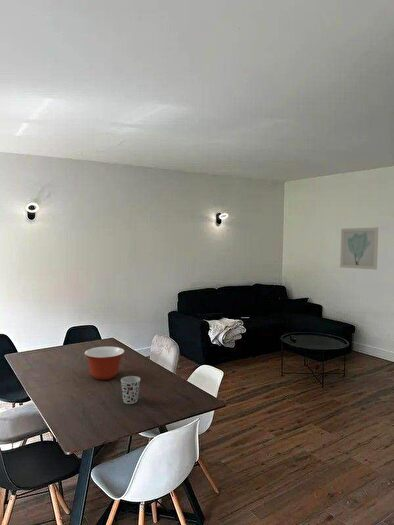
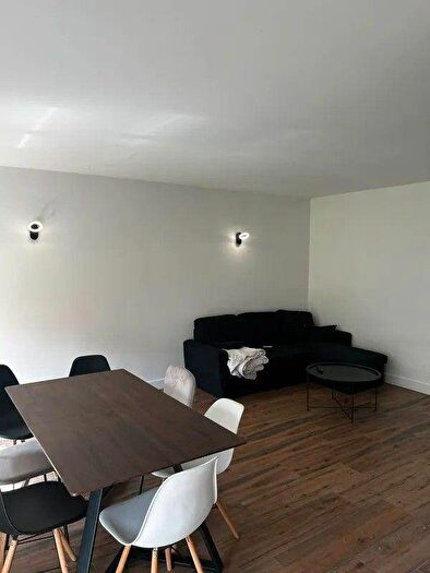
- mixing bowl [83,346,125,381]
- wall art [339,226,379,271]
- cup [120,375,142,405]
